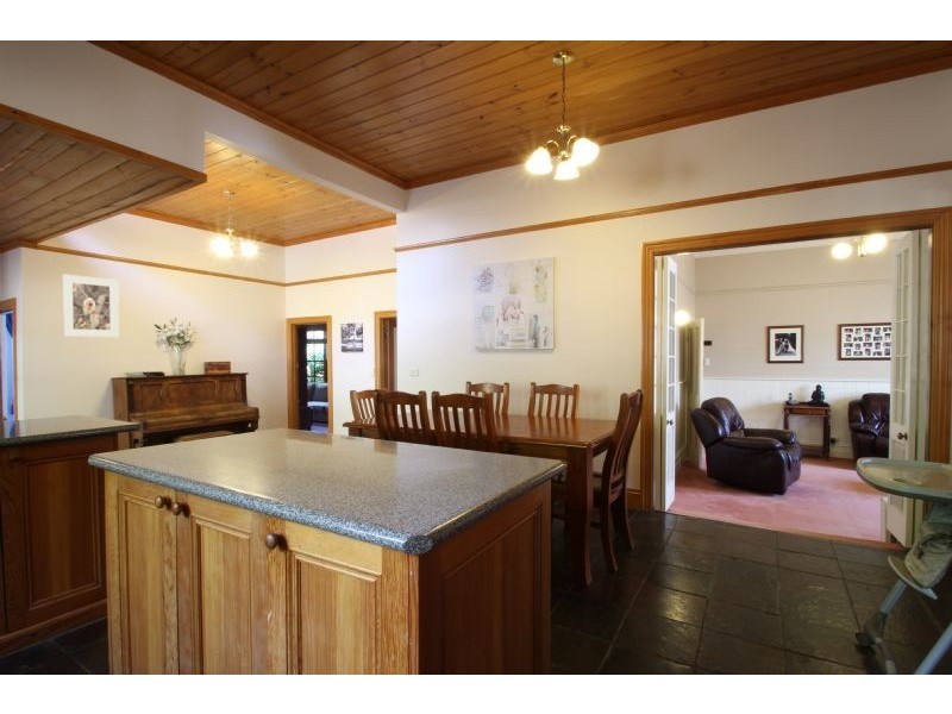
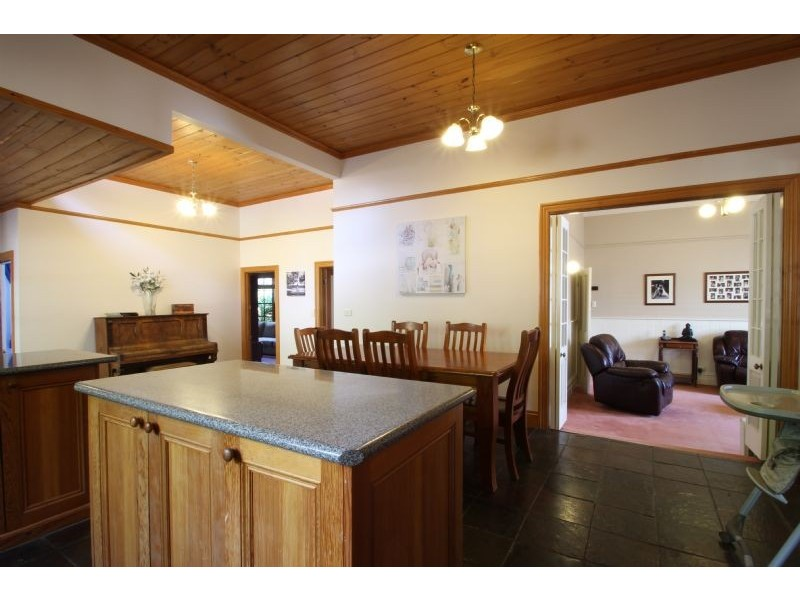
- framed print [61,273,120,338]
